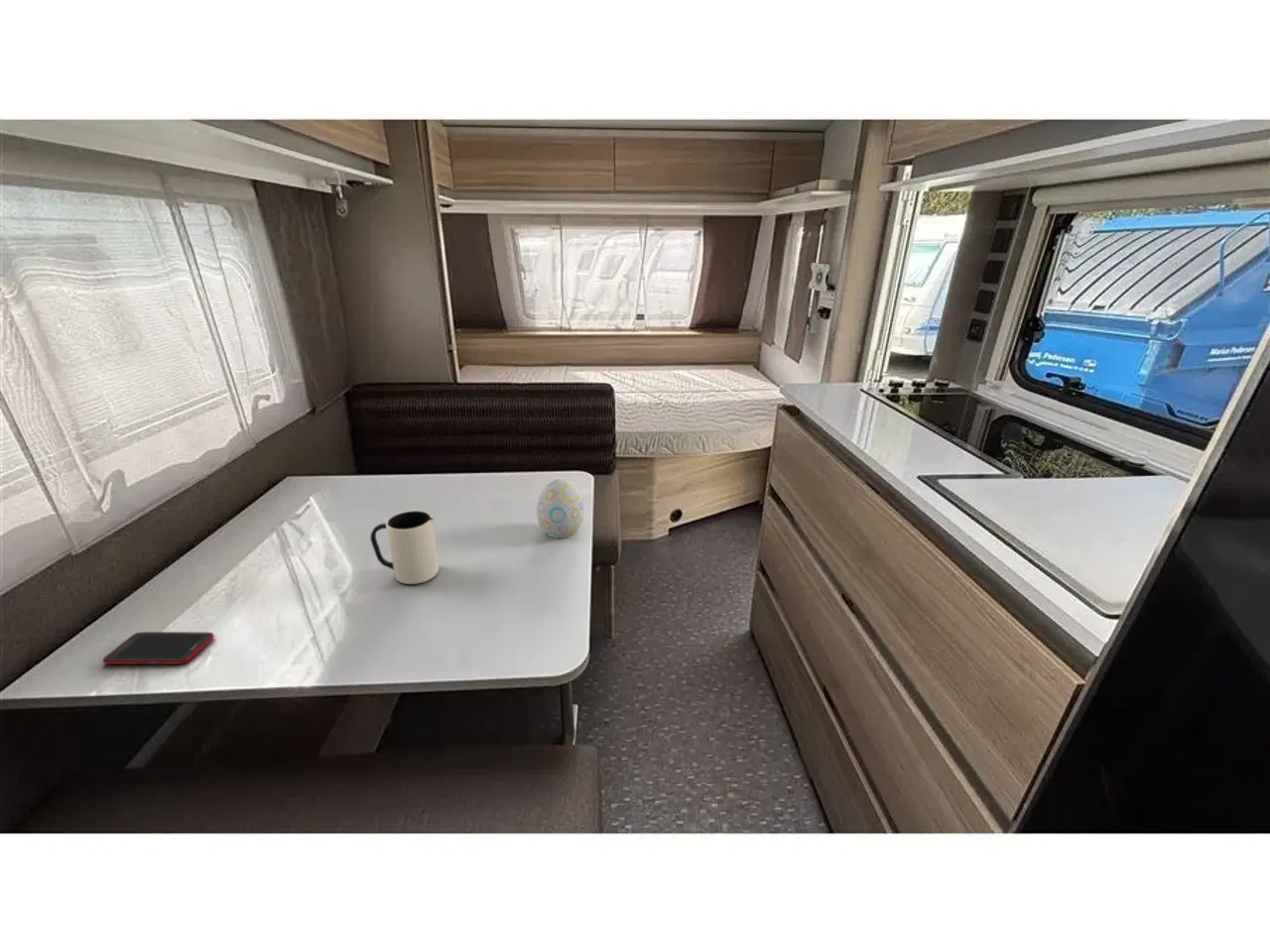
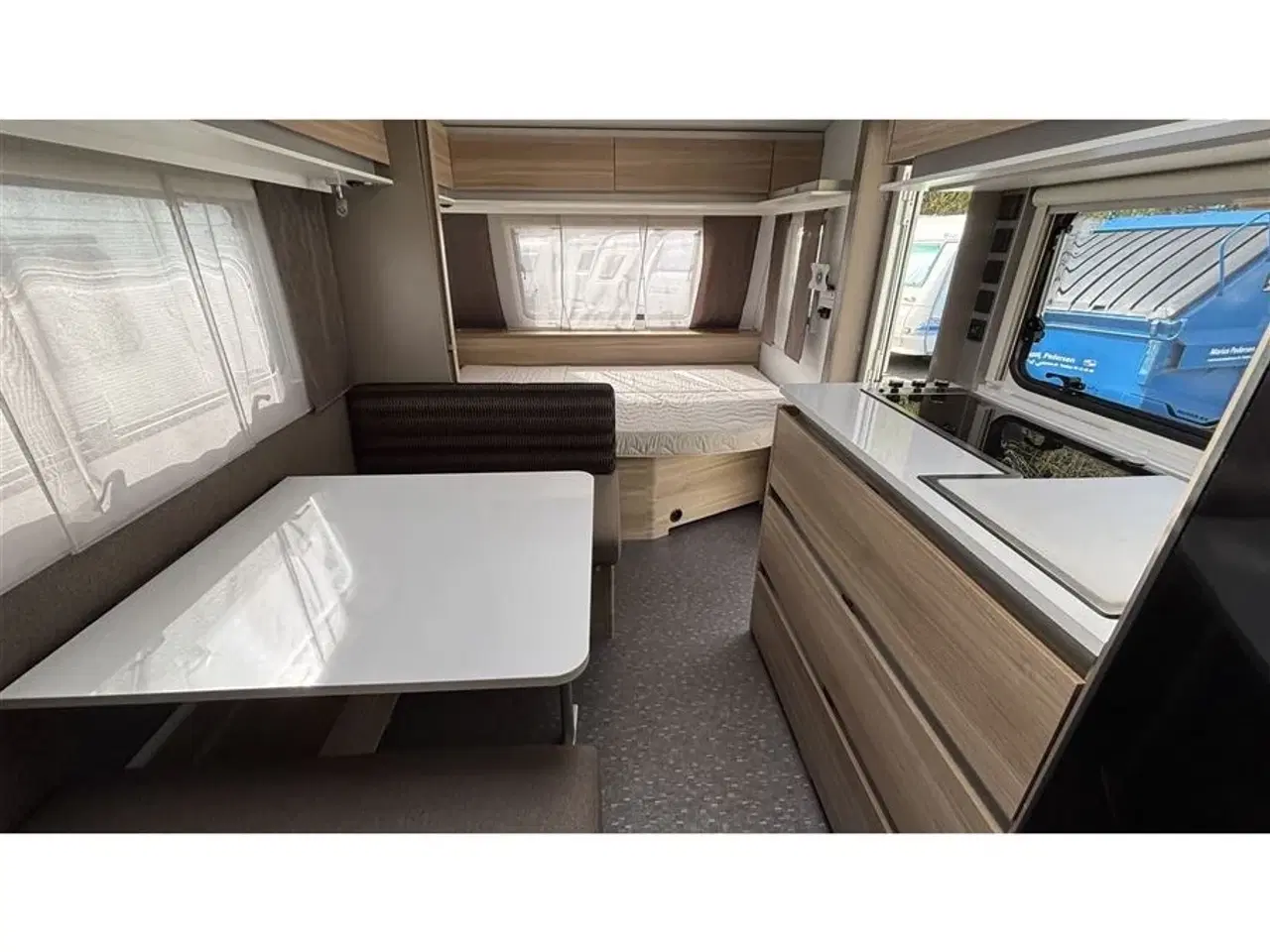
- cell phone [101,631,215,665]
- decorative egg [536,478,584,539]
- pitcher [369,510,440,585]
